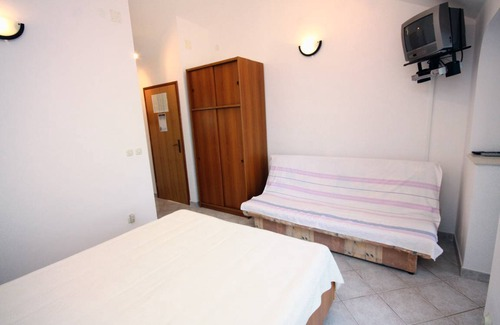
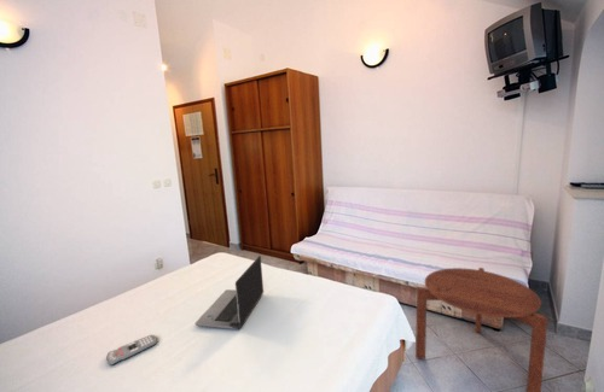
+ laptop computer [194,254,265,330]
+ side table [414,267,550,392]
+ remote control [105,334,158,367]
